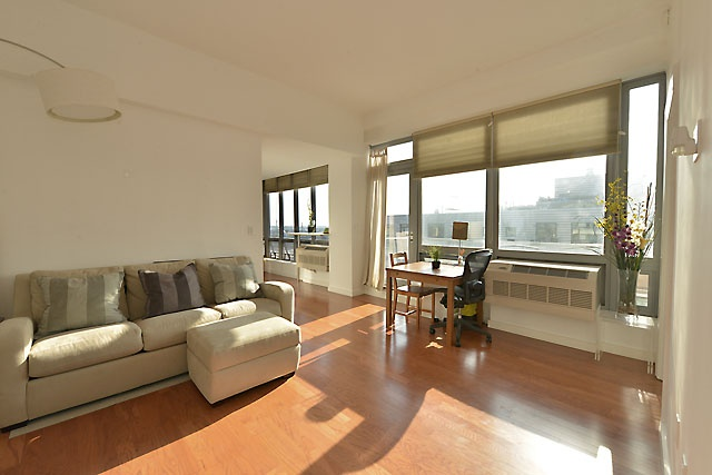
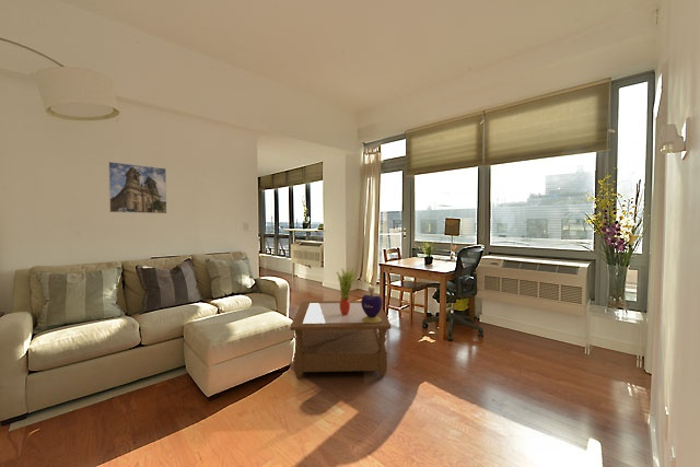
+ potted plant [336,267,358,315]
+ coffee table [289,300,392,380]
+ decorative container [360,285,384,324]
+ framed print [107,161,167,214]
